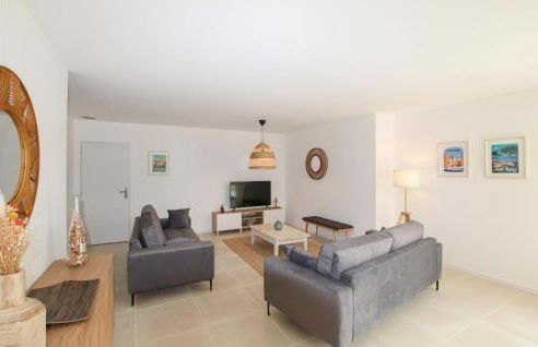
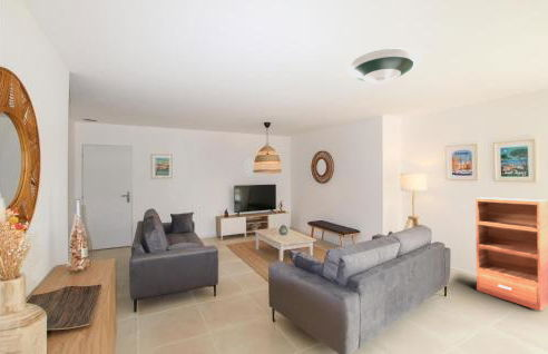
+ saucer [345,48,421,85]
+ bookshelf [474,196,548,312]
